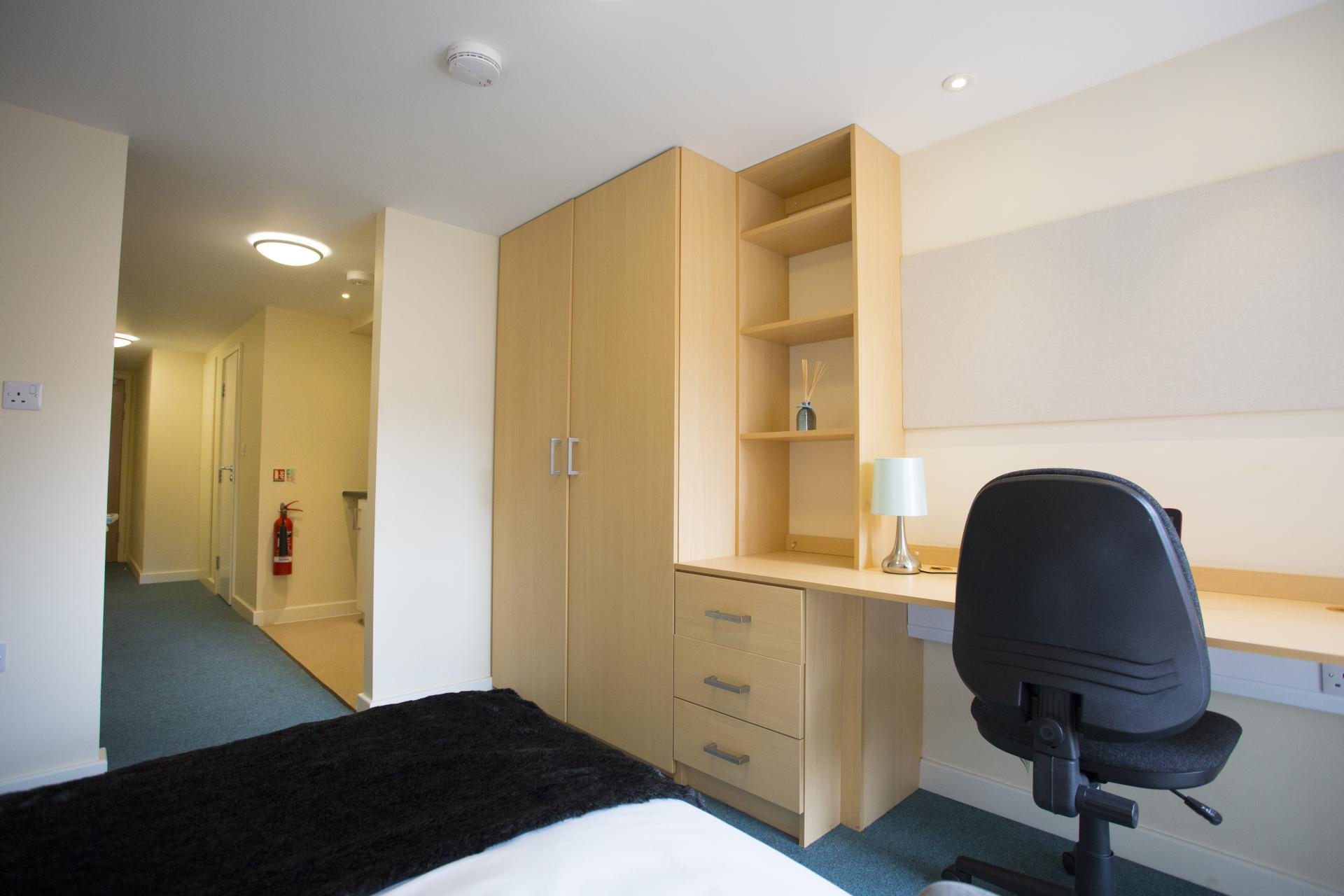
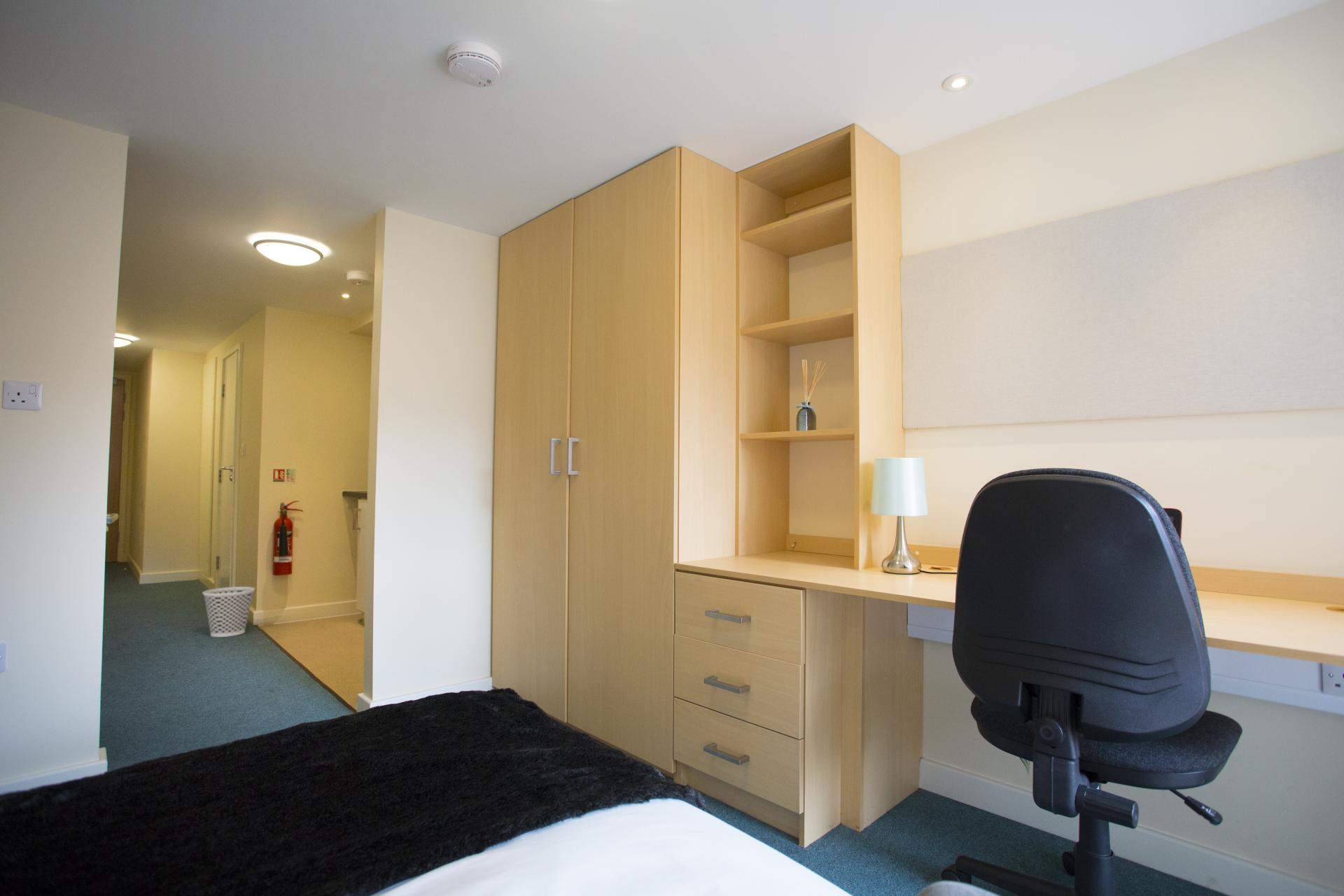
+ wastebasket [202,586,255,638]
